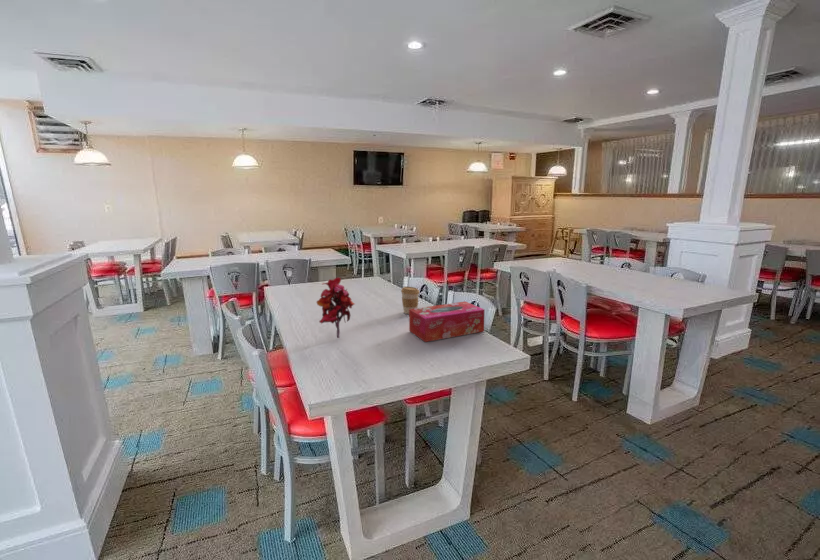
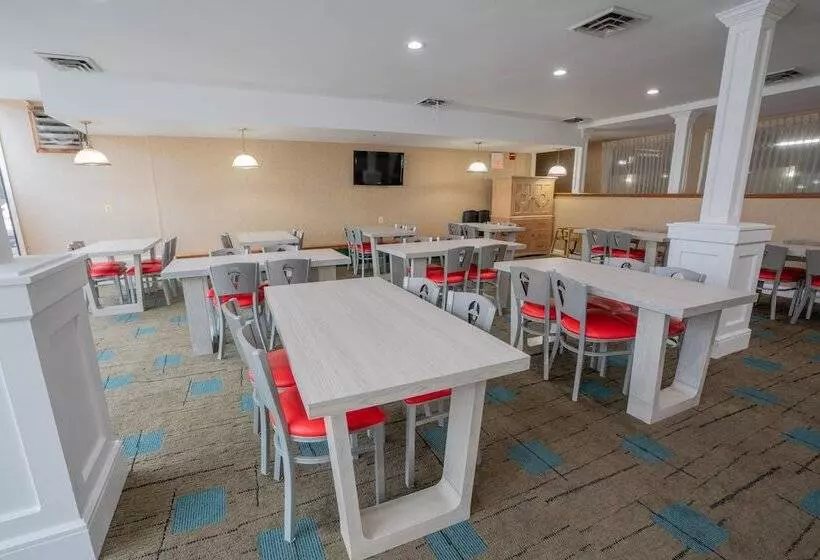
- tissue box [408,301,486,343]
- artificial flower [316,277,356,339]
- coffee cup [400,286,420,315]
